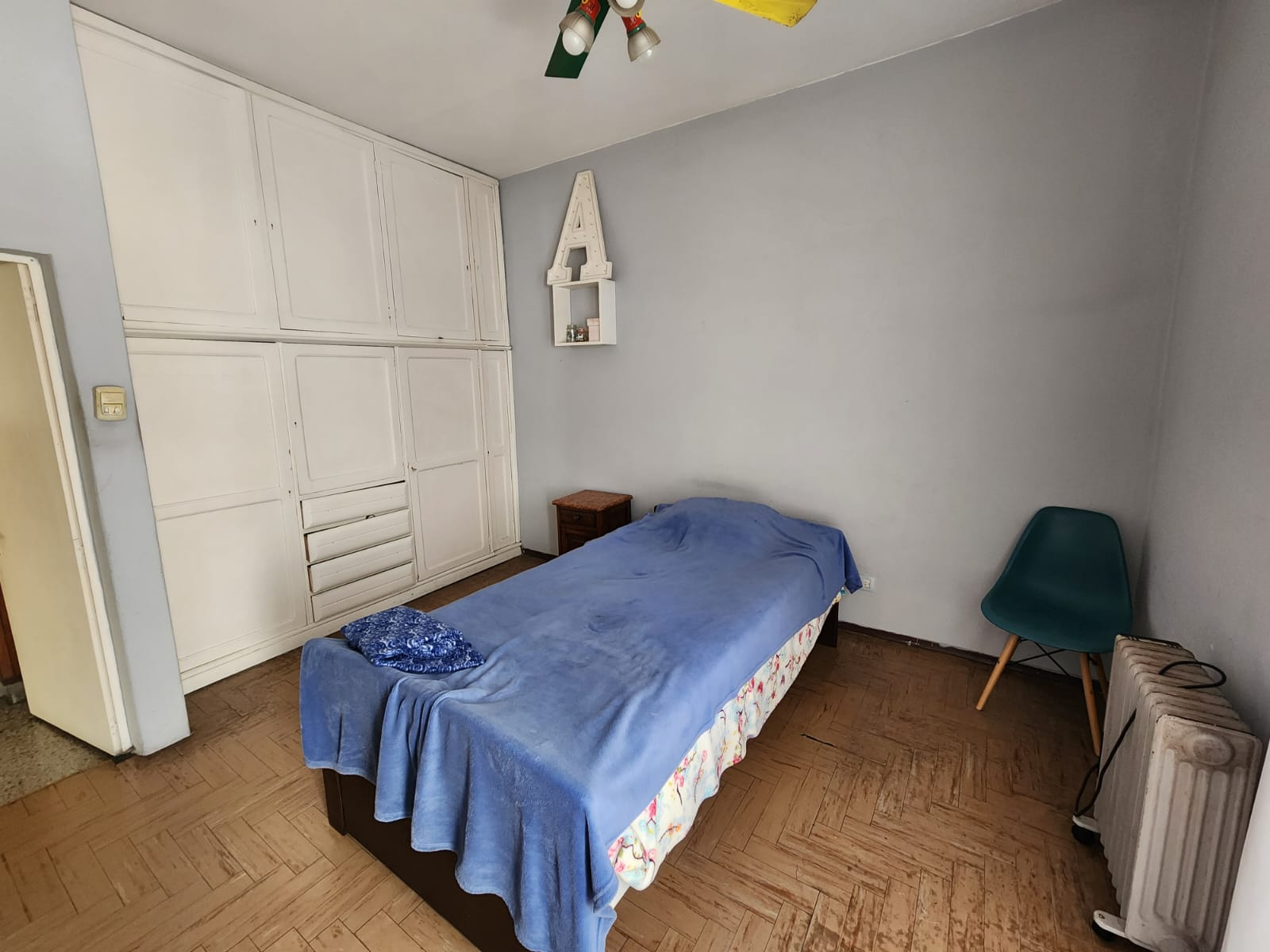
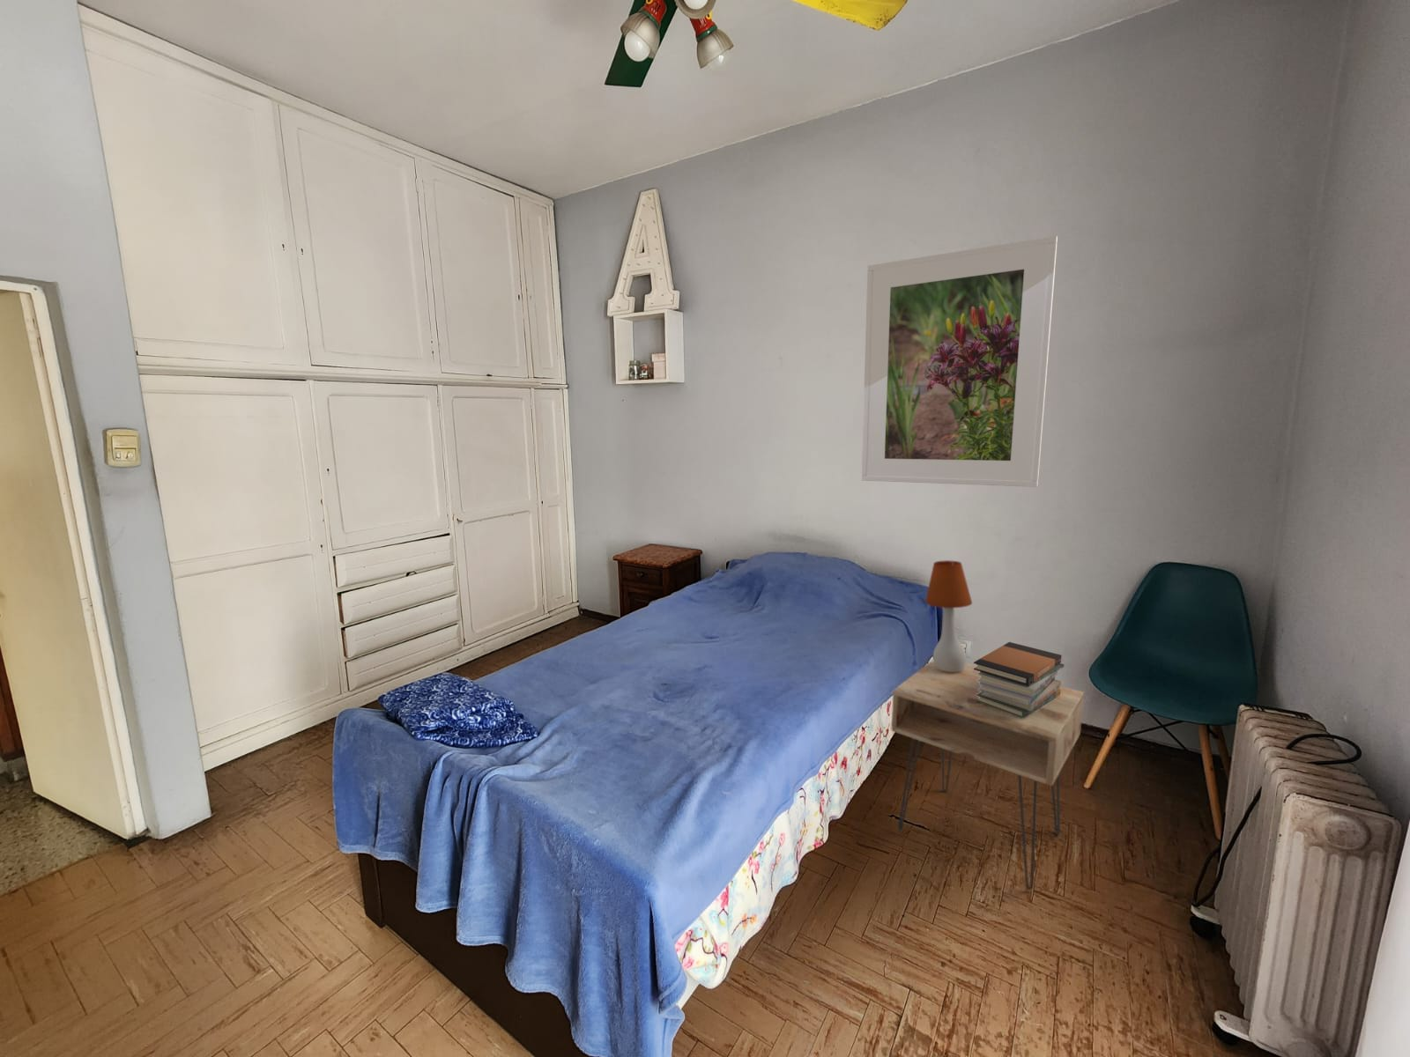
+ table lamp [925,560,973,672]
+ book stack [973,642,1065,718]
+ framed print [860,235,1058,489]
+ nightstand [890,658,1085,890]
